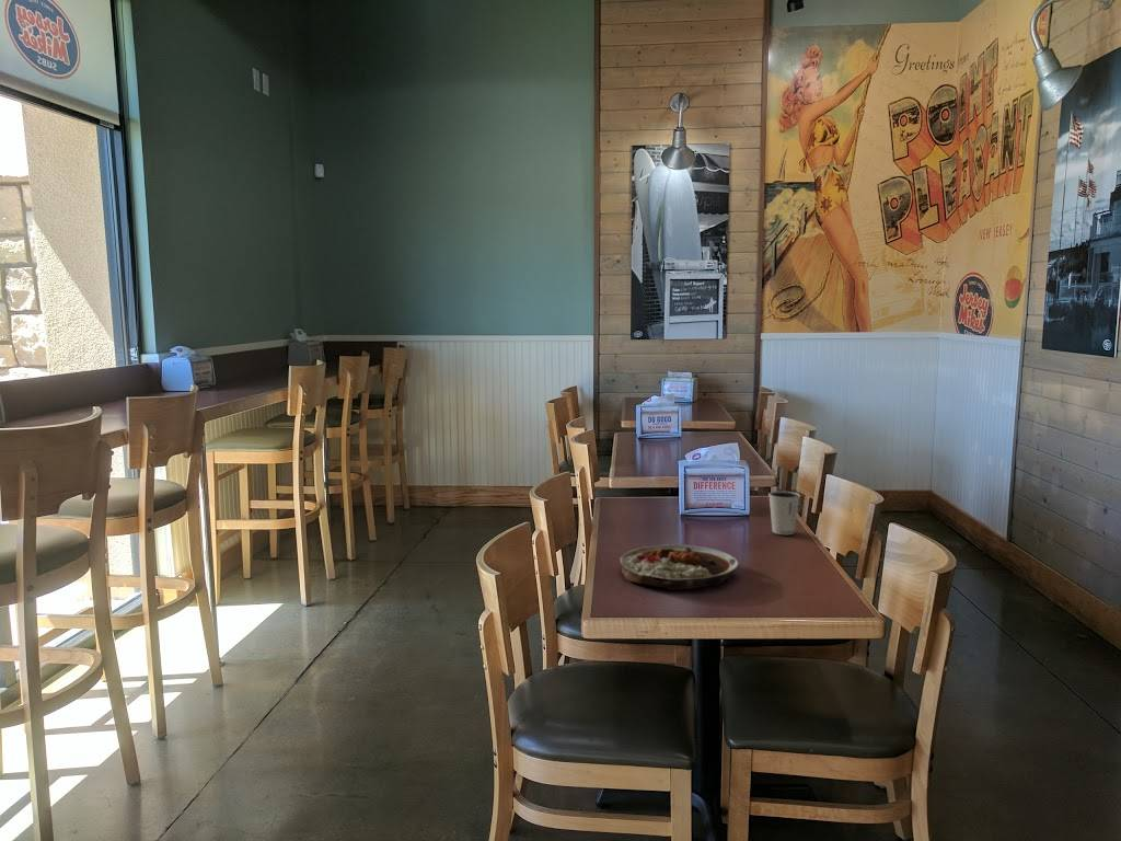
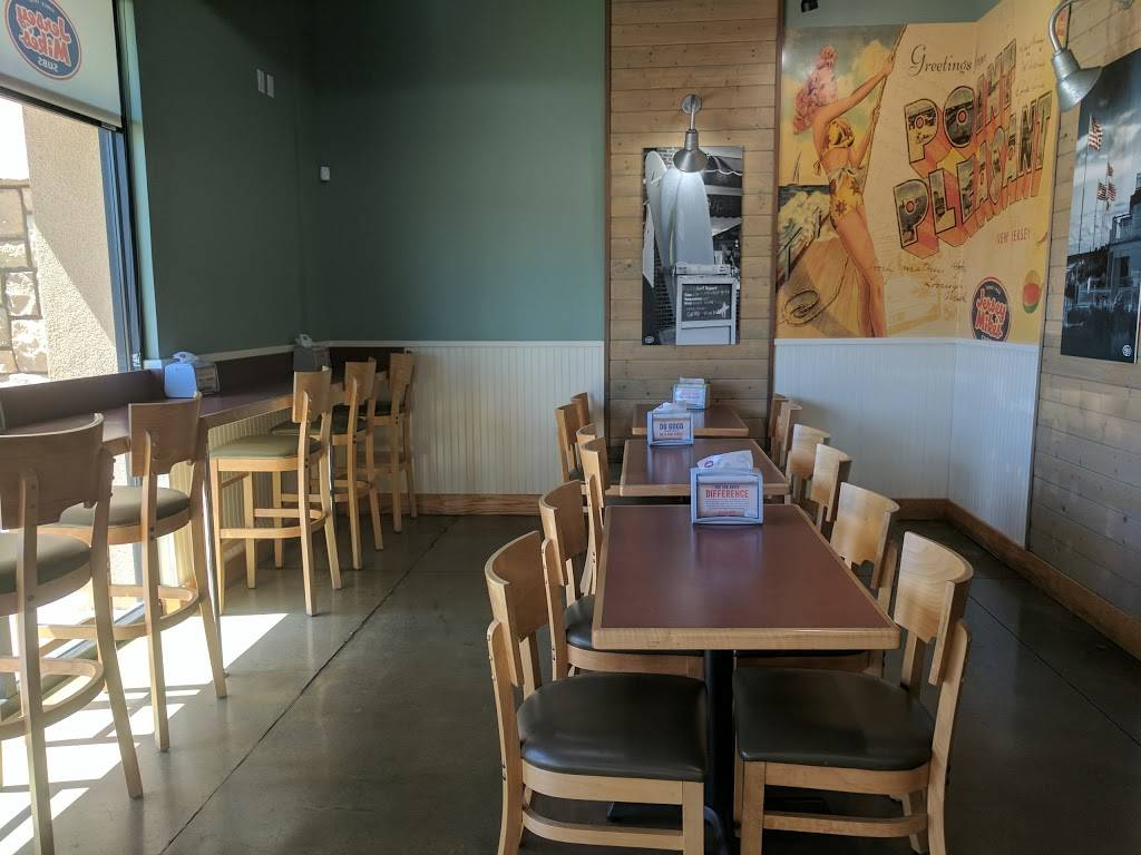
- dixie cup [767,489,801,535]
- plate [619,544,740,591]
